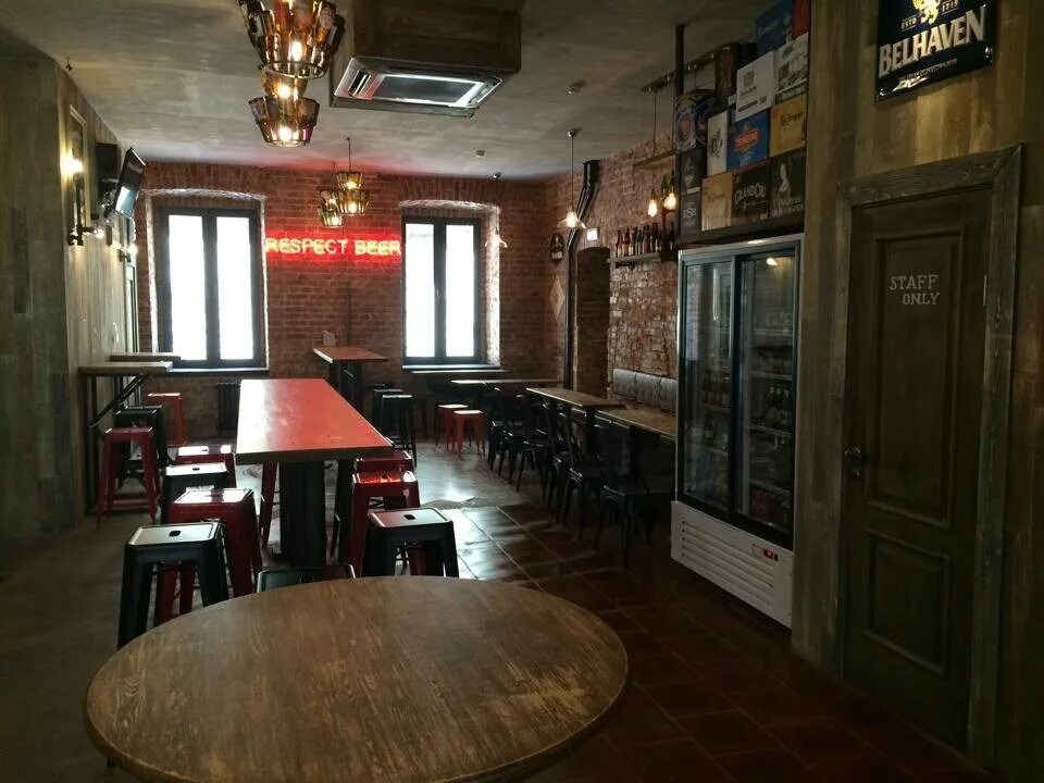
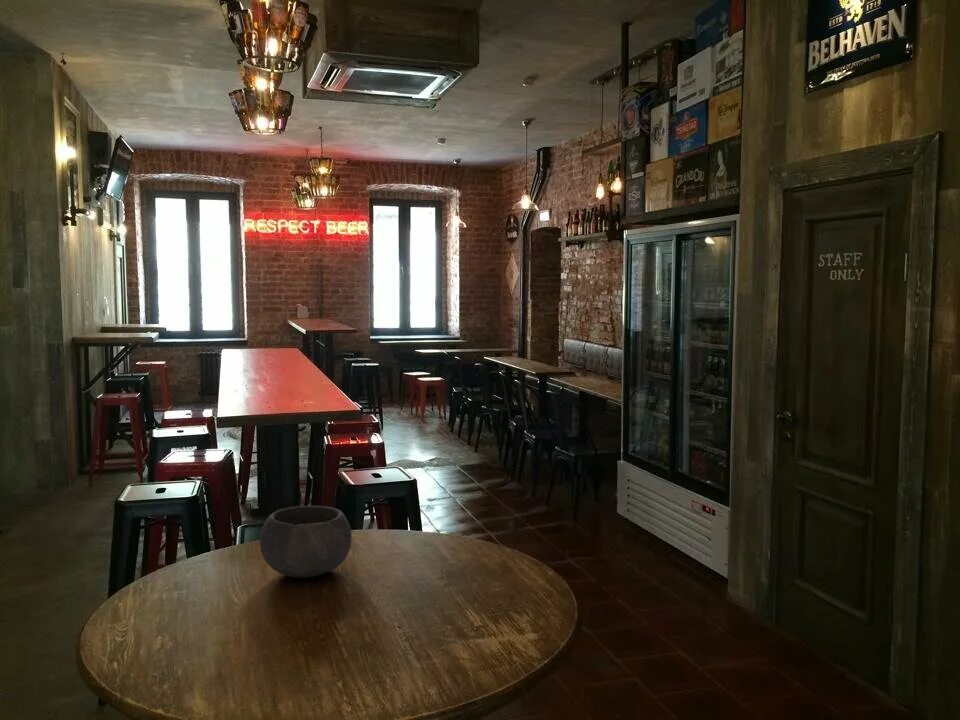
+ bowl [259,505,352,579]
